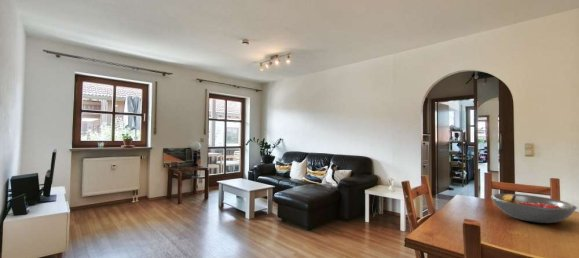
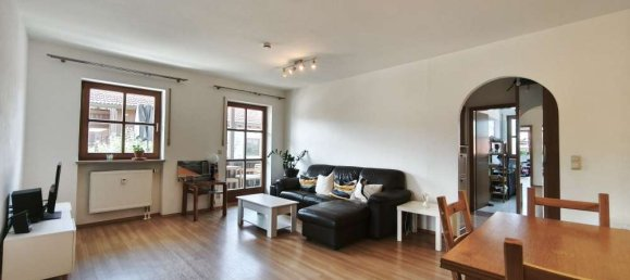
- fruit bowl [490,193,578,224]
